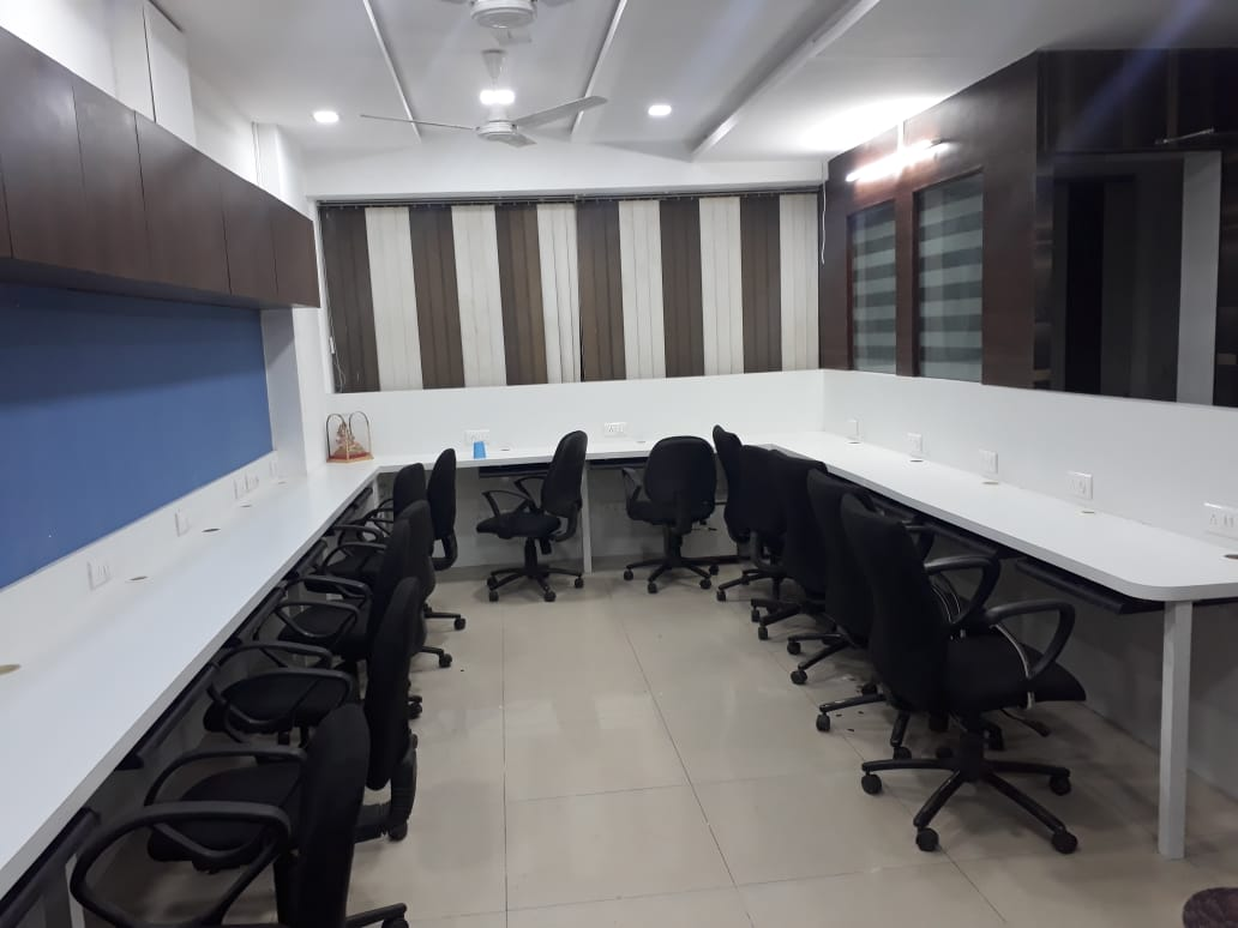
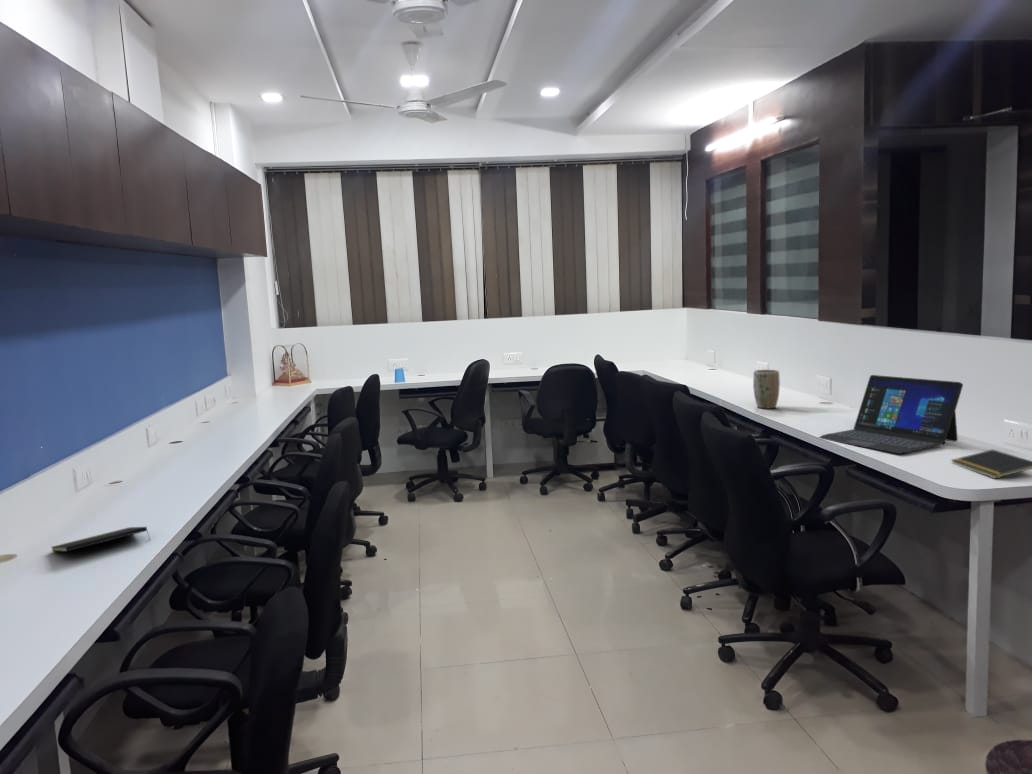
+ plant pot [752,369,781,410]
+ laptop [817,374,964,455]
+ notepad [950,448,1032,480]
+ notepad [50,526,151,553]
